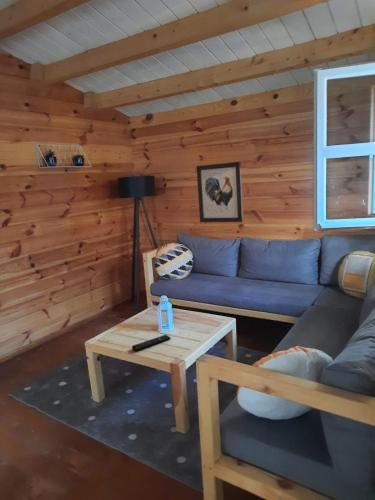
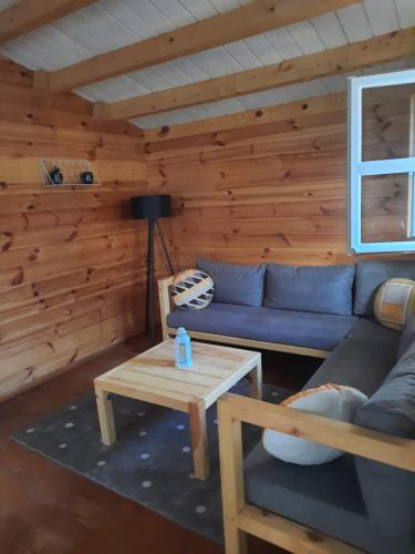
- remote control [131,334,172,352]
- wall art [196,161,244,223]
